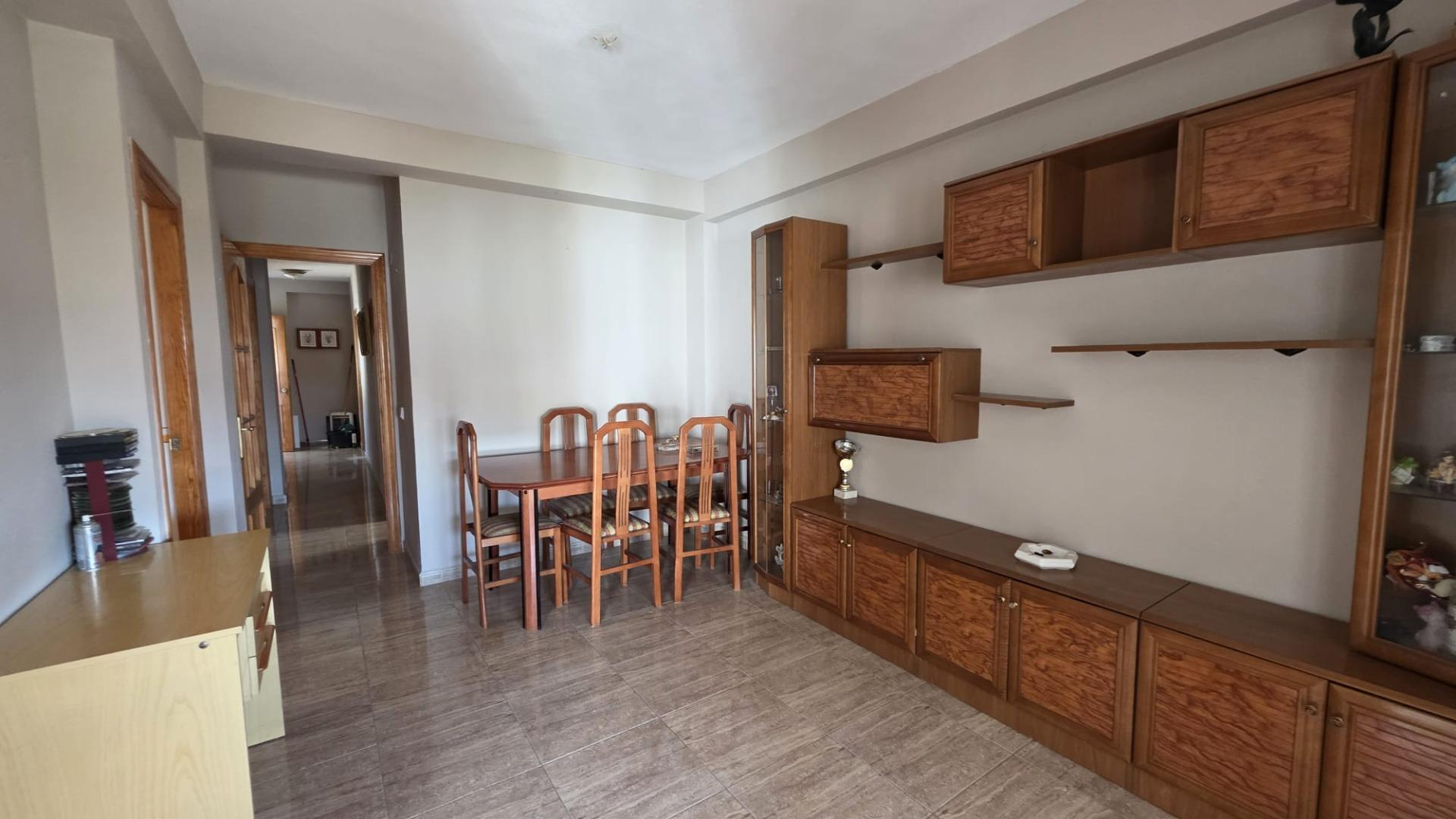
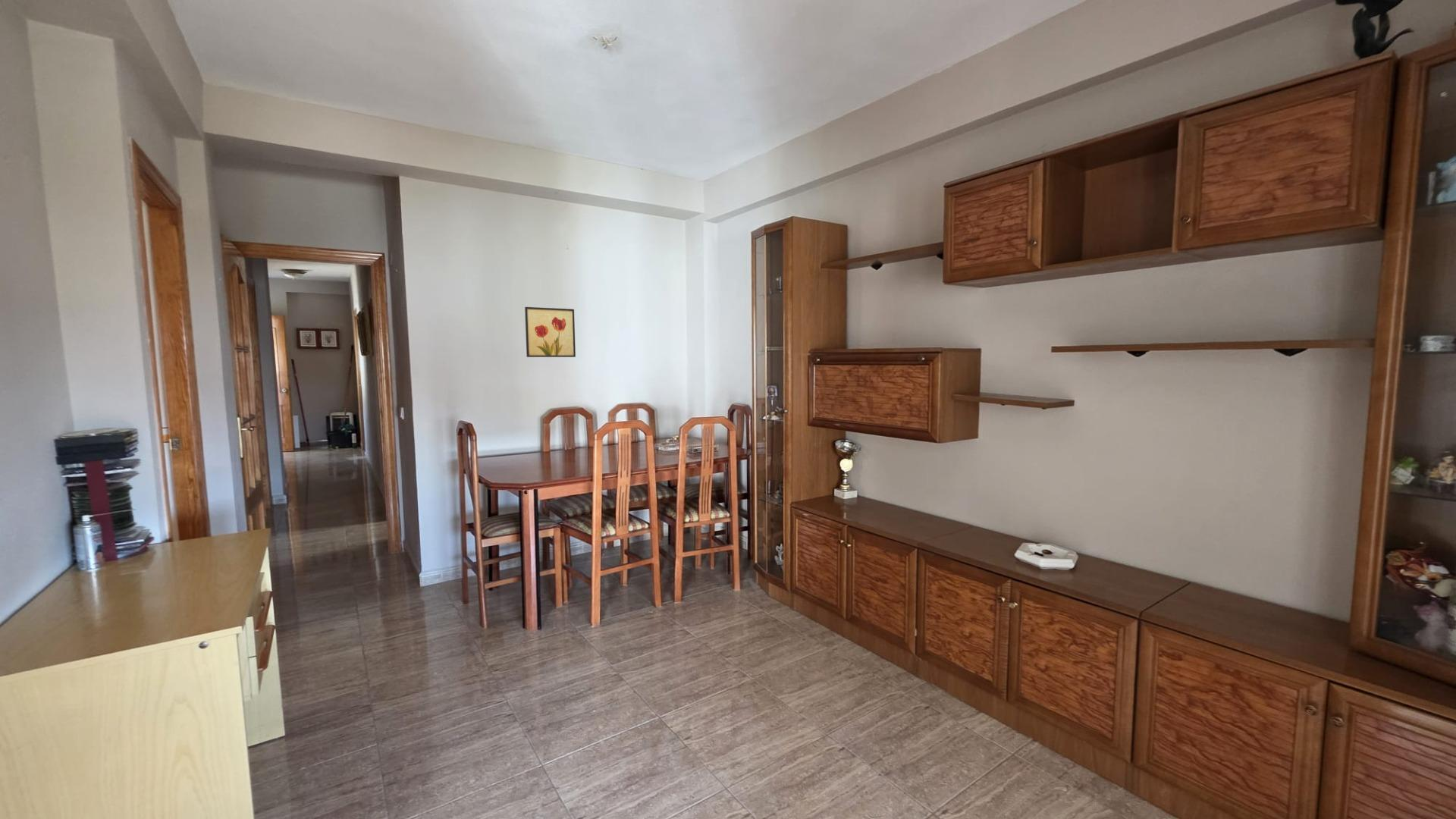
+ wall art [524,306,576,358]
